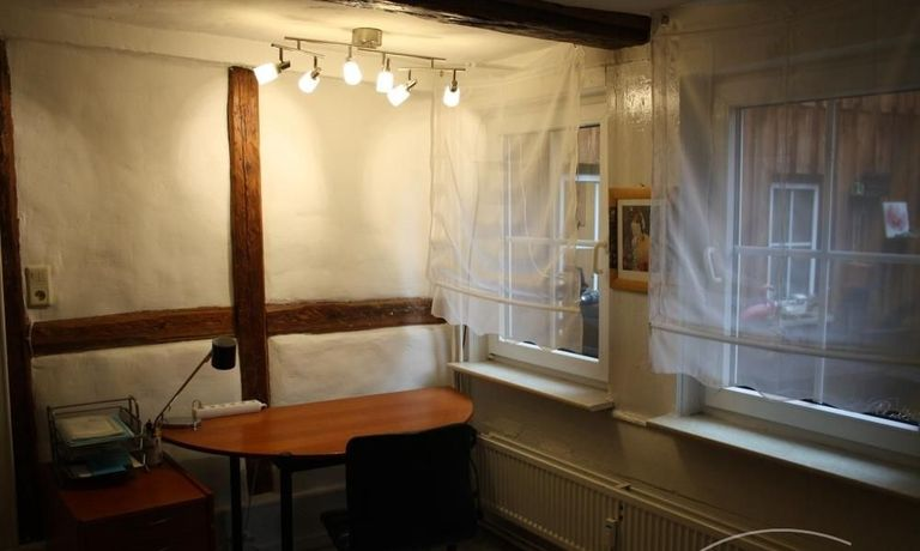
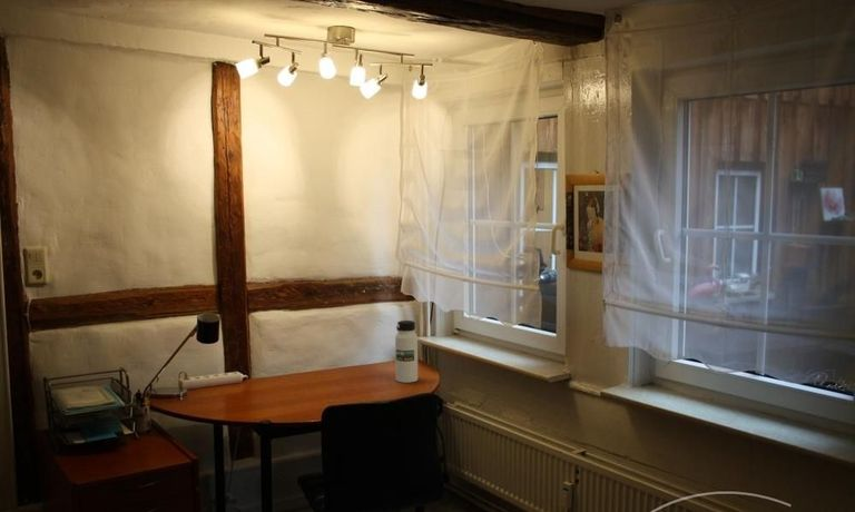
+ water bottle [394,319,419,384]
